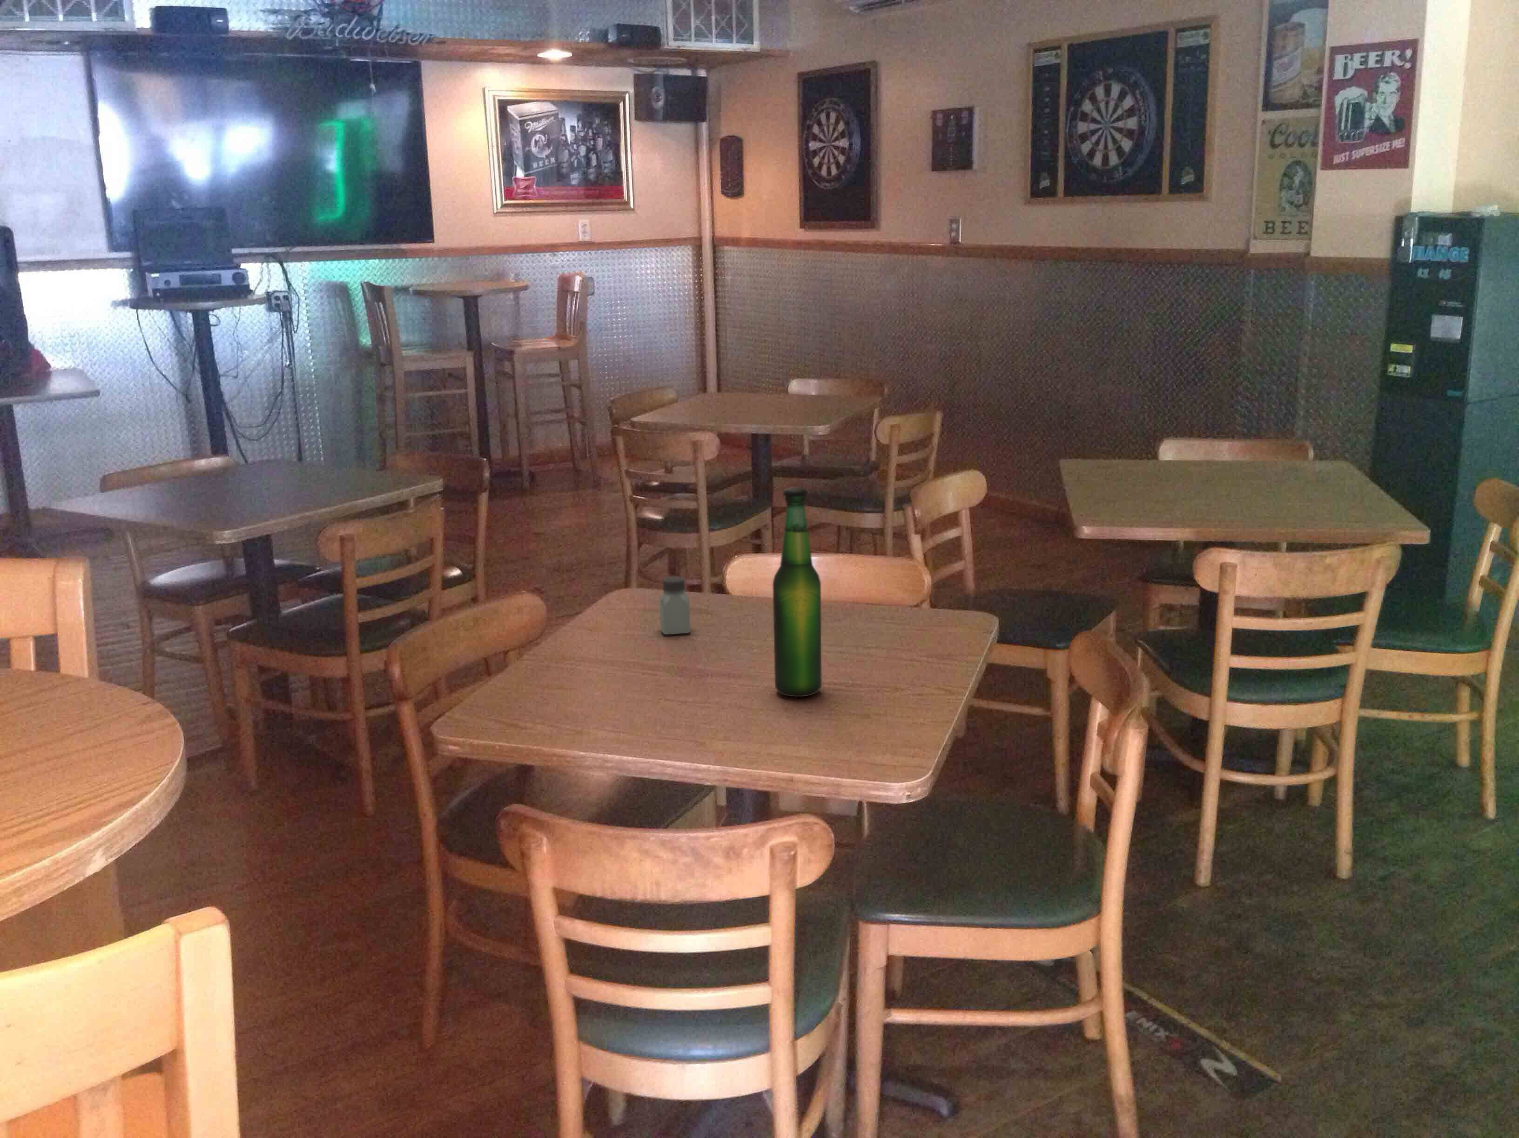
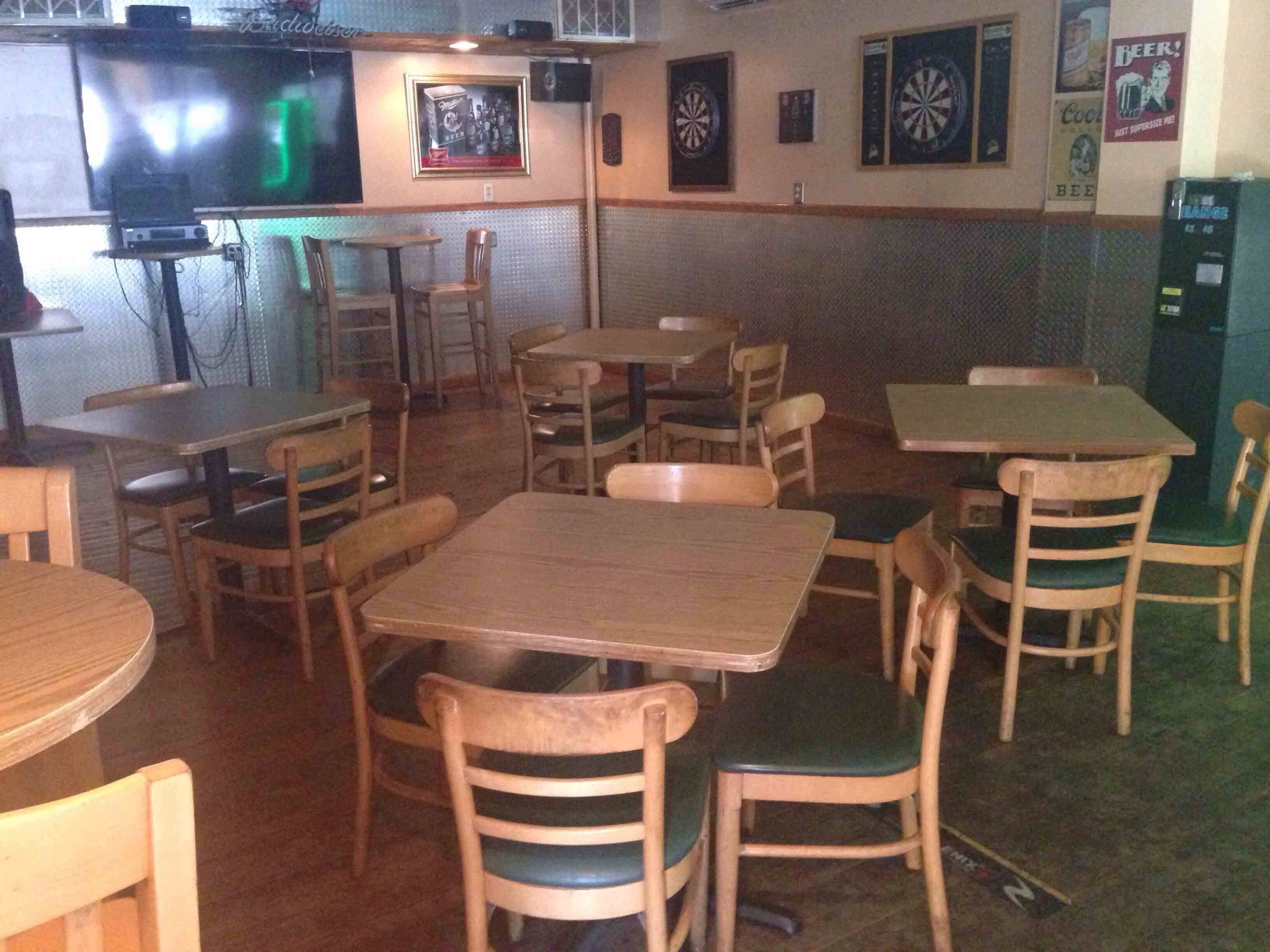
- saltshaker [659,576,690,635]
- beer bottle [773,487,823,697]
